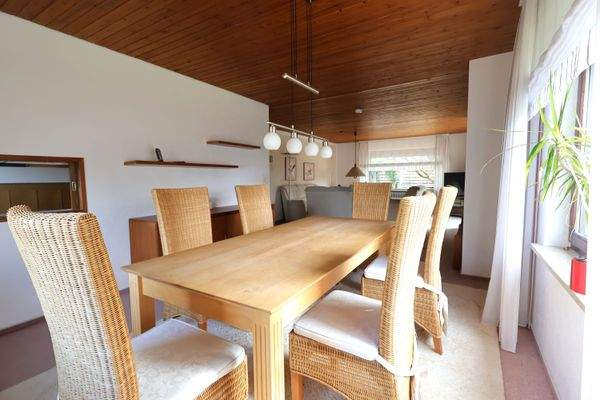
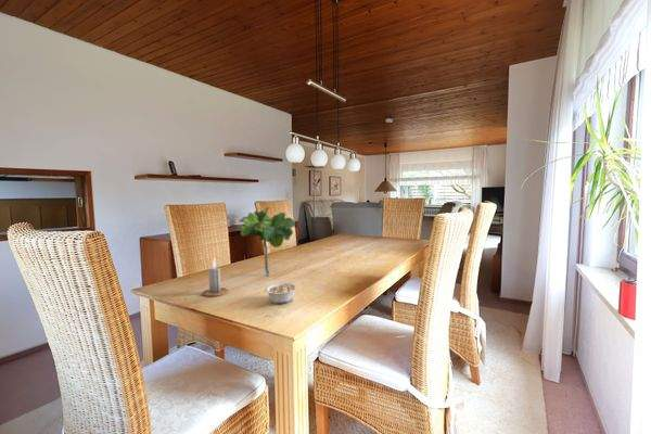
+ plant [238,205,297,277]
+ candle [201,257,229,297]
+ legume [265,281,298,305]
